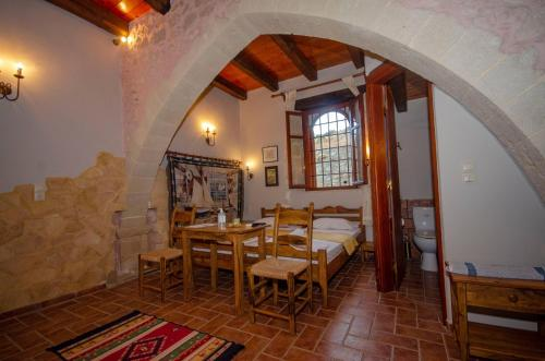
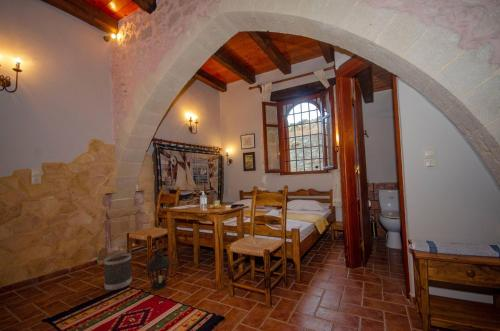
+ wastebasket [103,252,133,291]
+ lantern [144,247,172,291]
